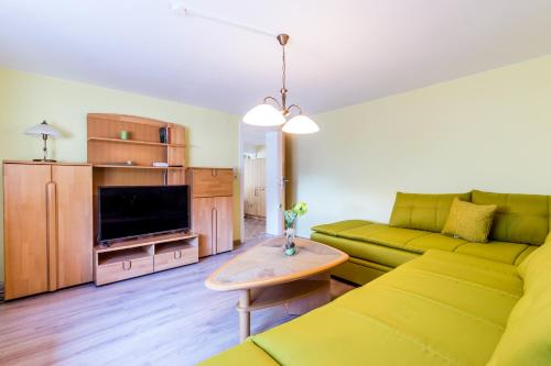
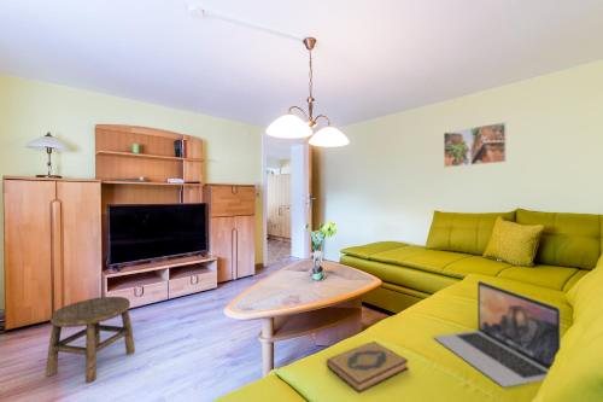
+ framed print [443,121,508,168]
+ laptop [433,280,562,389]
+ stool [45,296,136,383]
+ hardback book [326,340,410,395]
